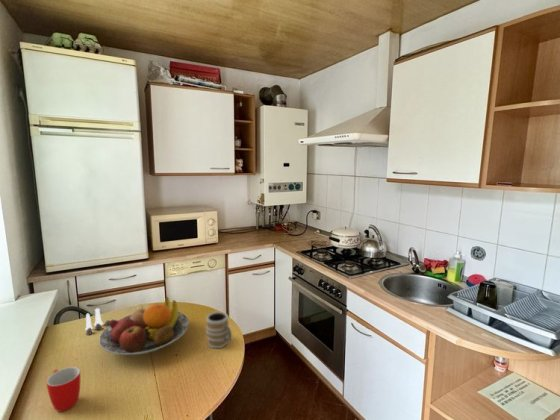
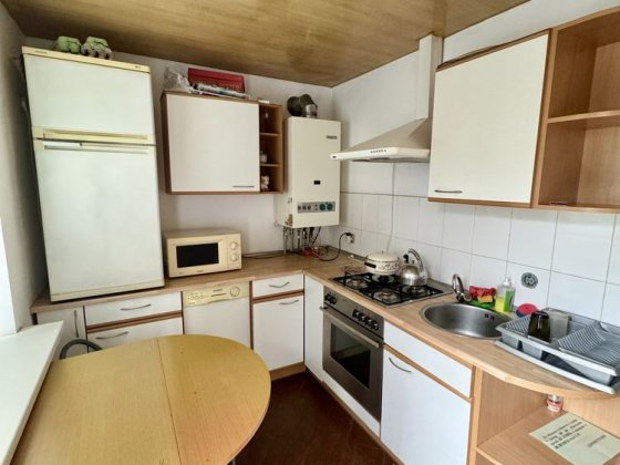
- mug [45,366,81,412]
- fruit bowl [98,296,190,356]
- mug [205,311,232,349]
- salt and pepper shaker set [84,307,111,336]
